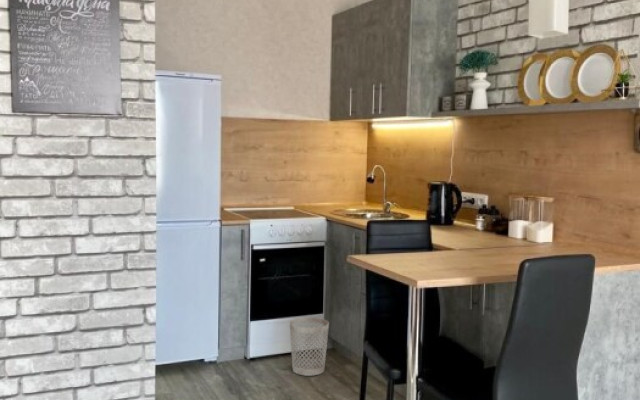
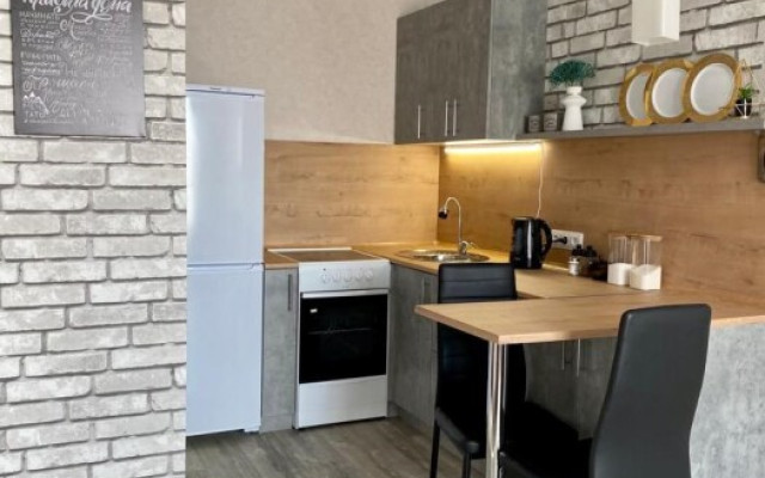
- wastebasket [289,316,330,377]
